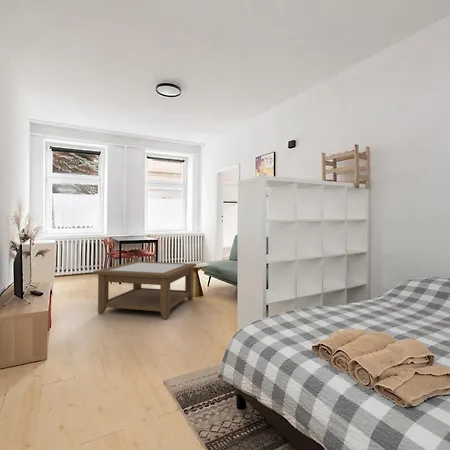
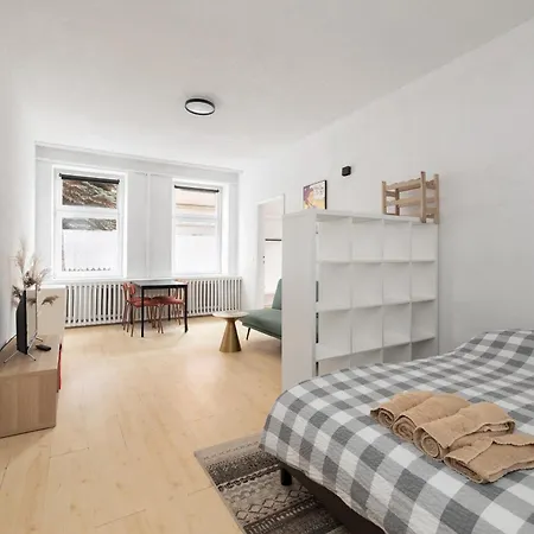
- coffee table [92,260,197,320]
